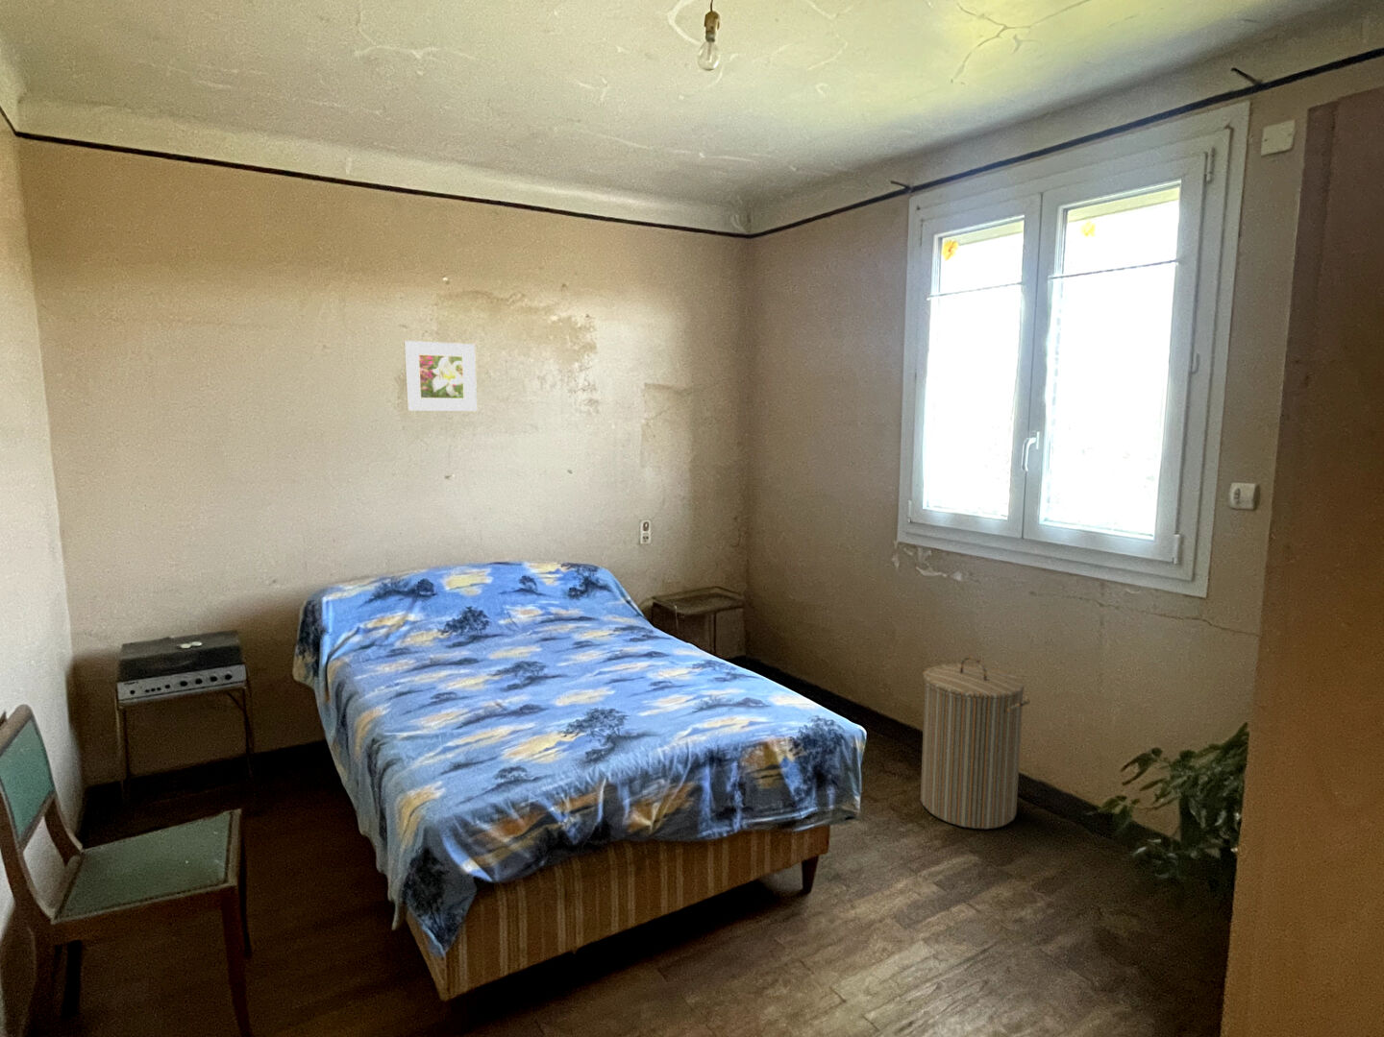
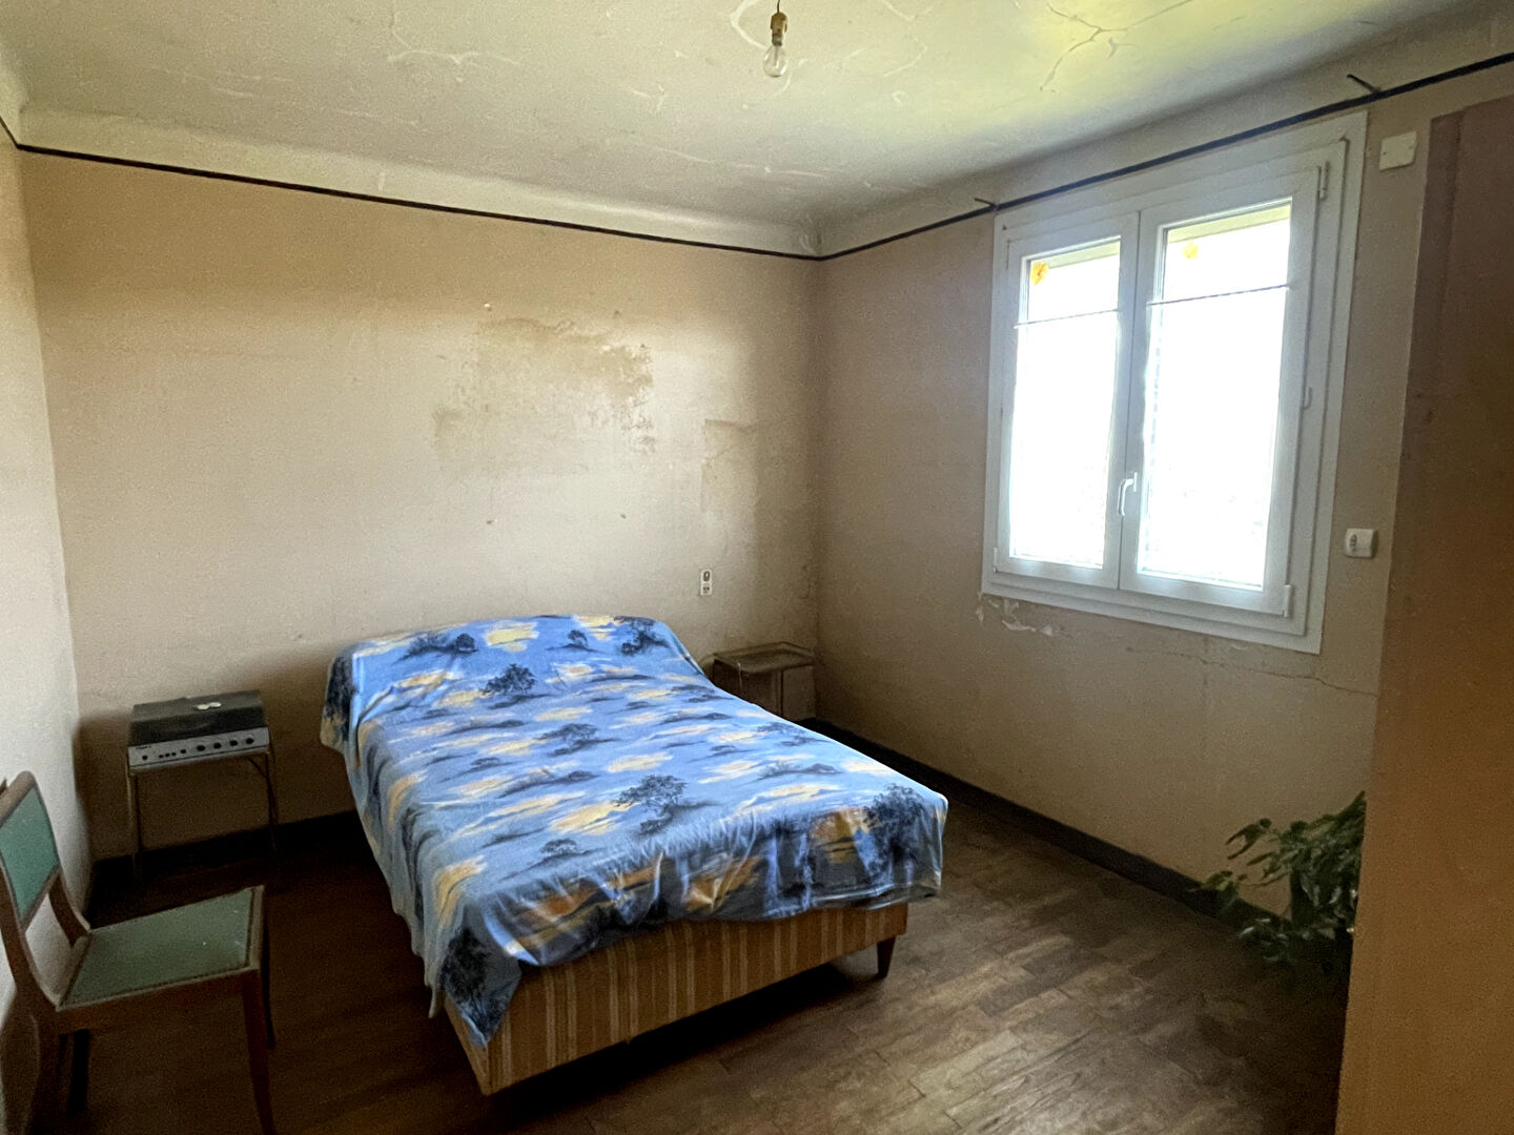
- laundry hamper [920,656,1031,830]
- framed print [403,340,477,412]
